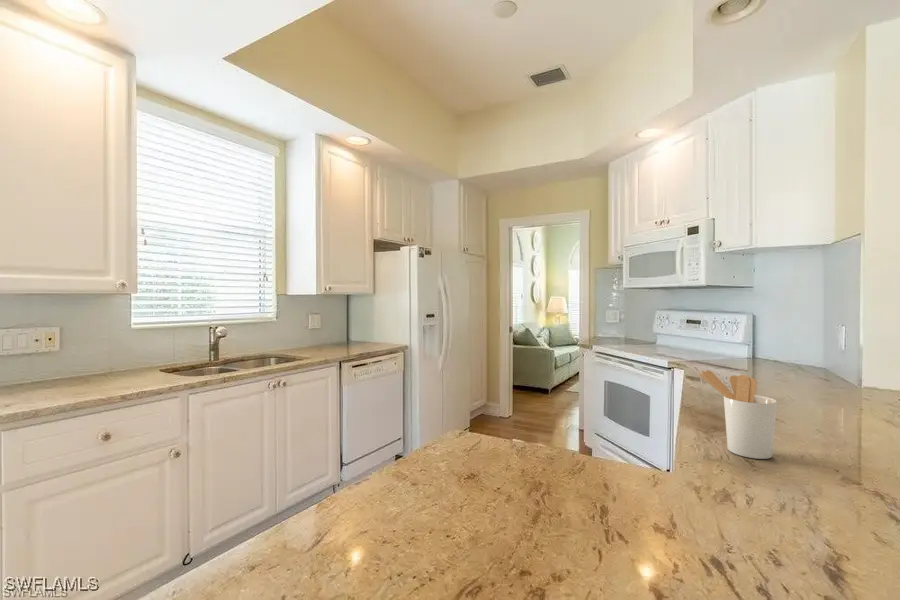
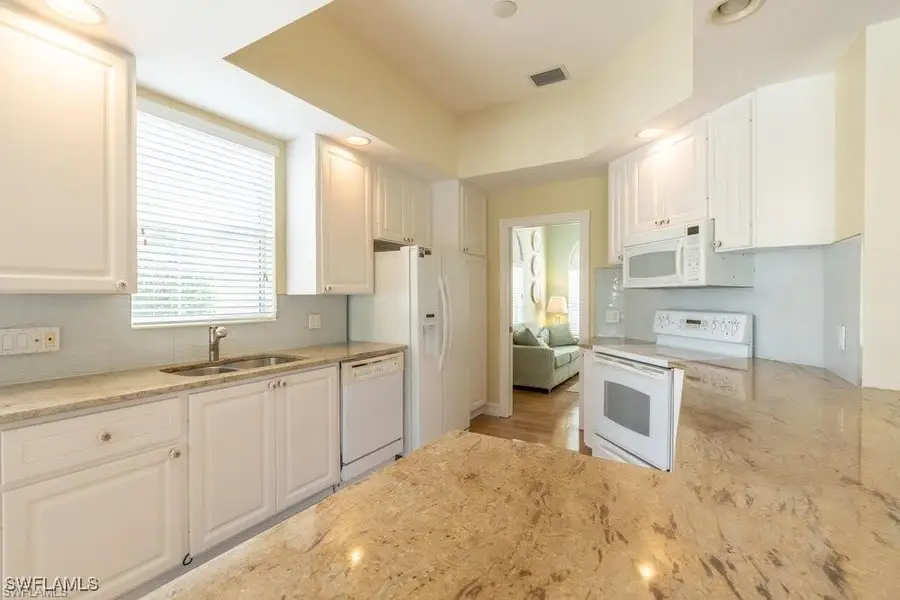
- utensil holder [697,369,778,460]
